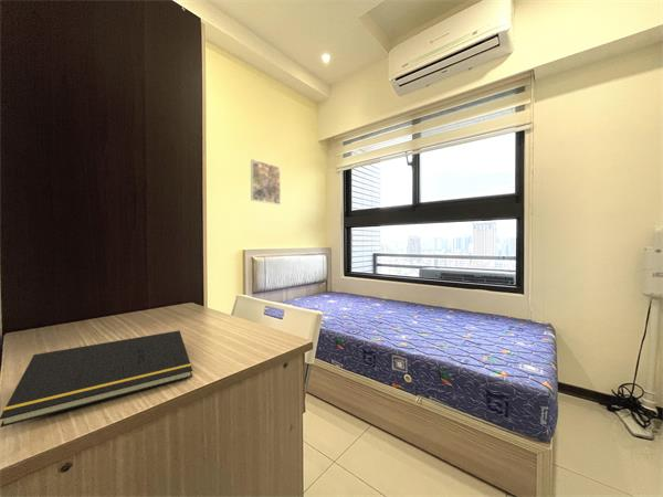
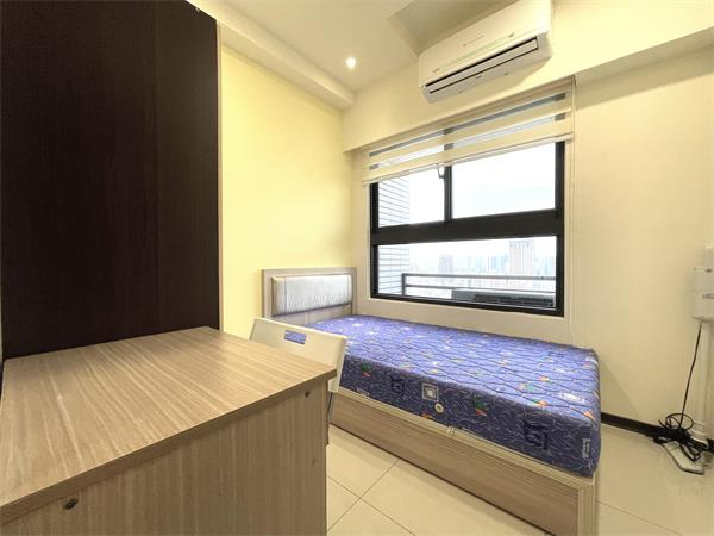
- notepad [0,329,193,429]
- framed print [250,158,282,205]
